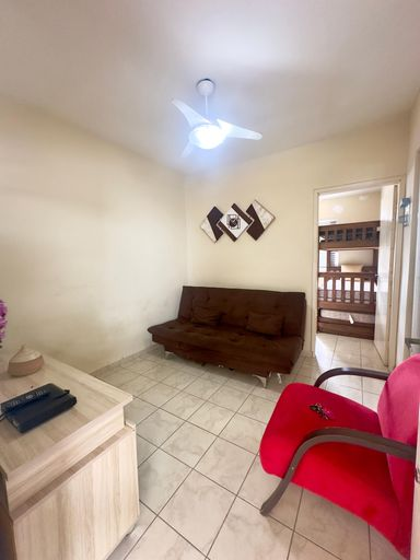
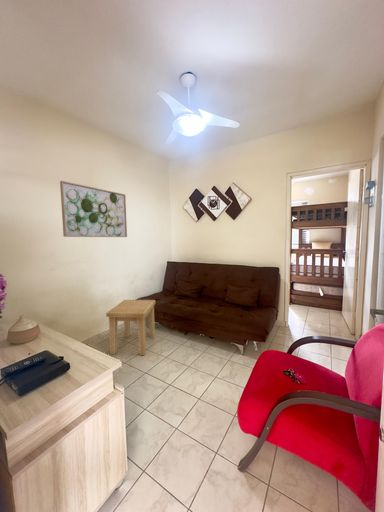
+ side table [105,299,157,356]
+ wall art [59,180,128,238]
